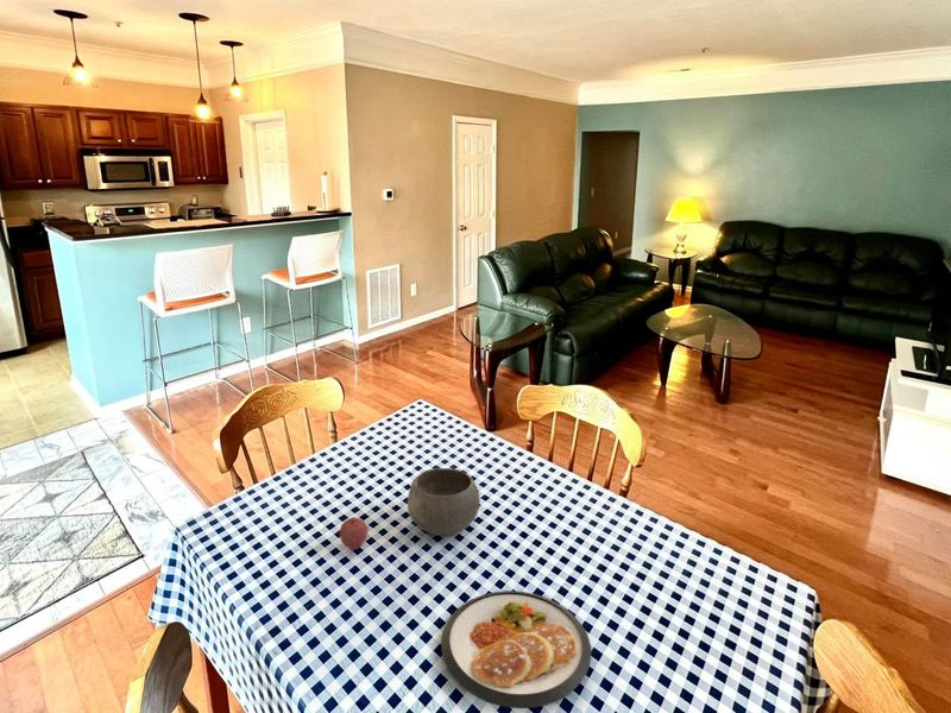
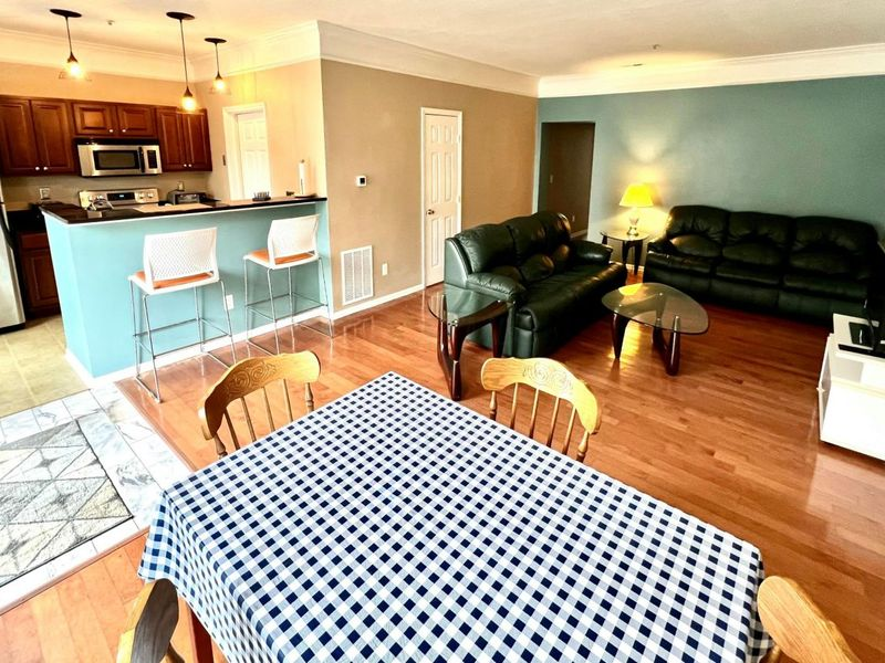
- bowl [407,467,481,537]
- dish [440,589,592,709]
- fruit [339,516,369,551]
